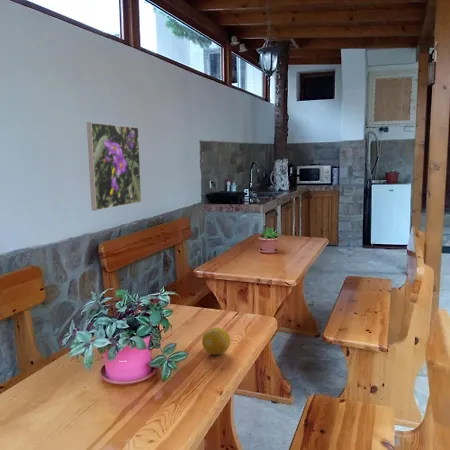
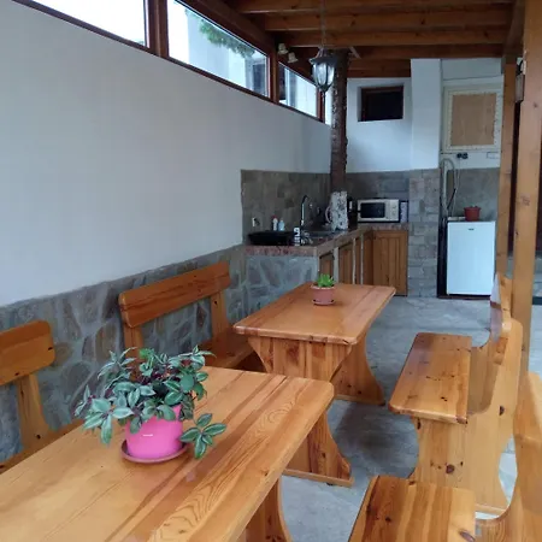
- fruit [201,327,231,356]
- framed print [86,121,142,211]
